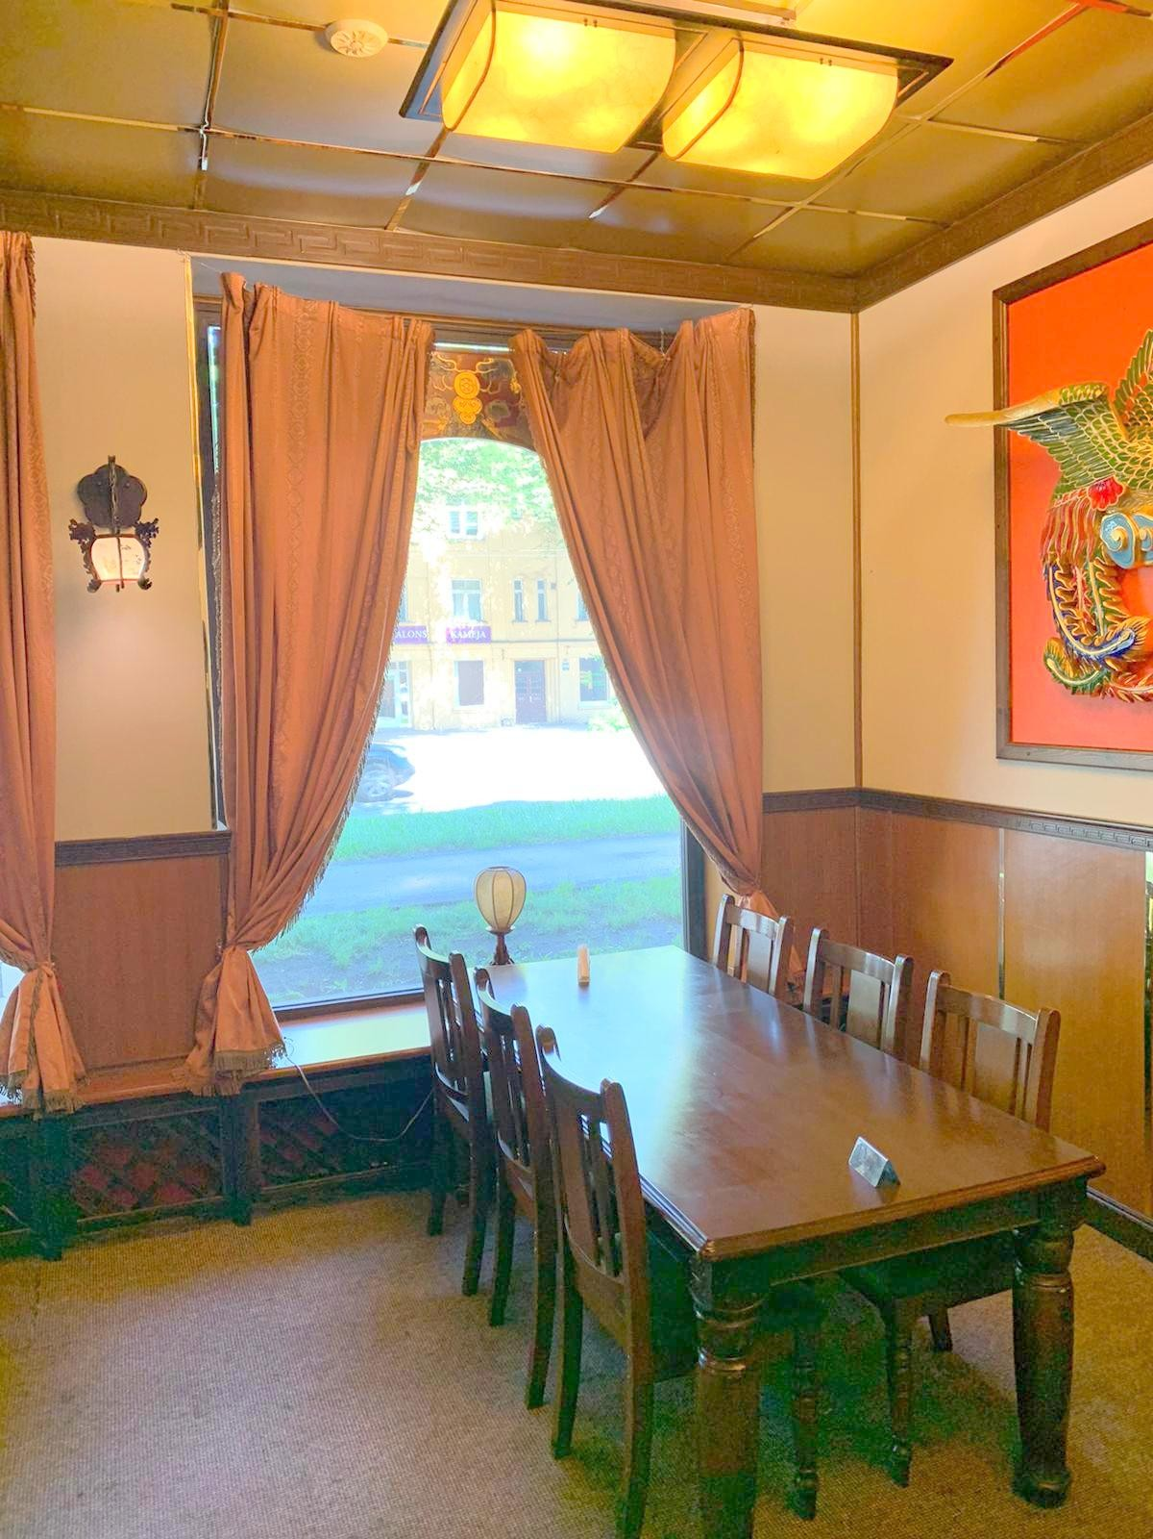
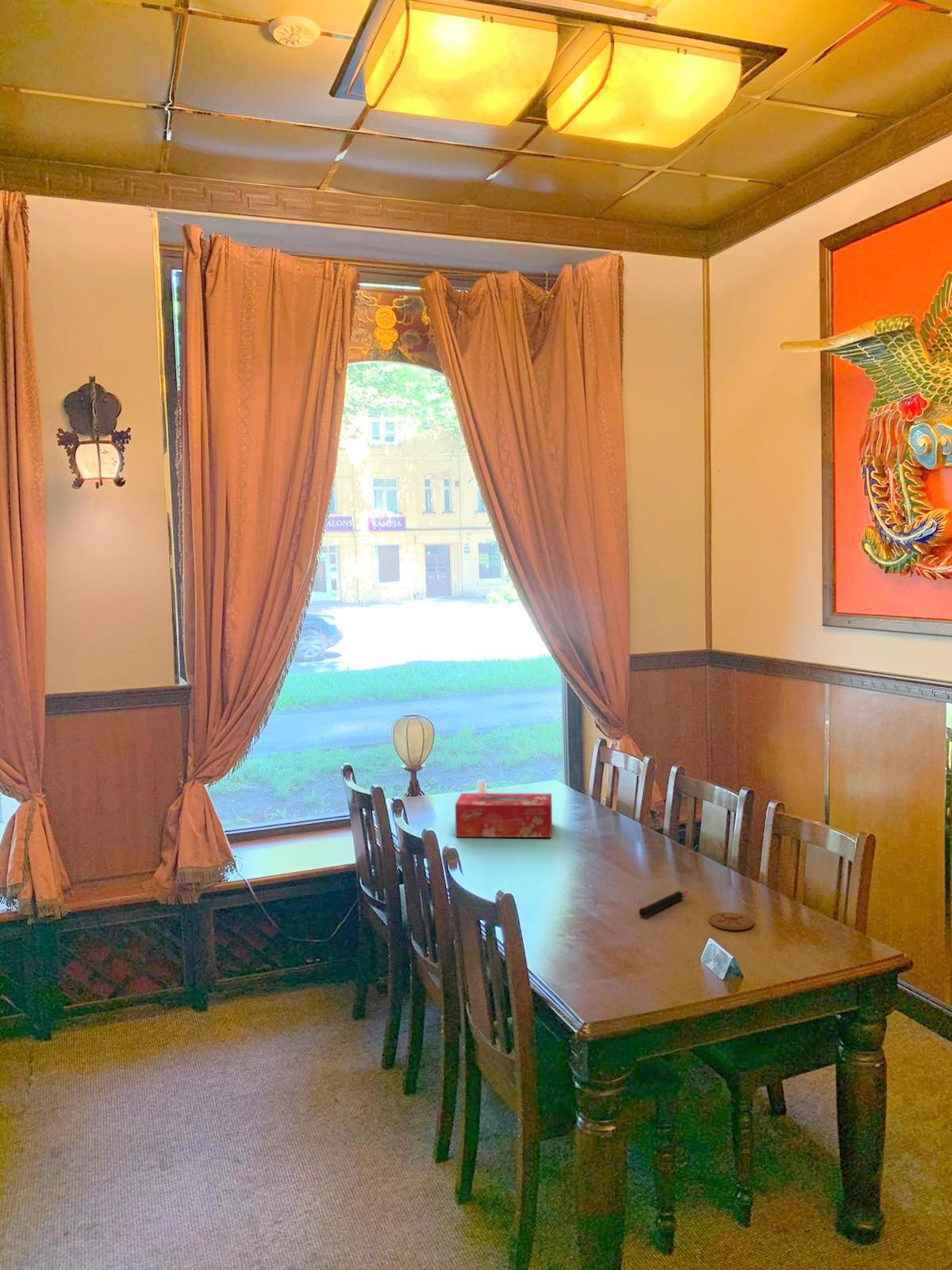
+ candle [635,890,689,918]
+ tissue box [455,792,553,838]
+ coaster [708,912,754,931]
